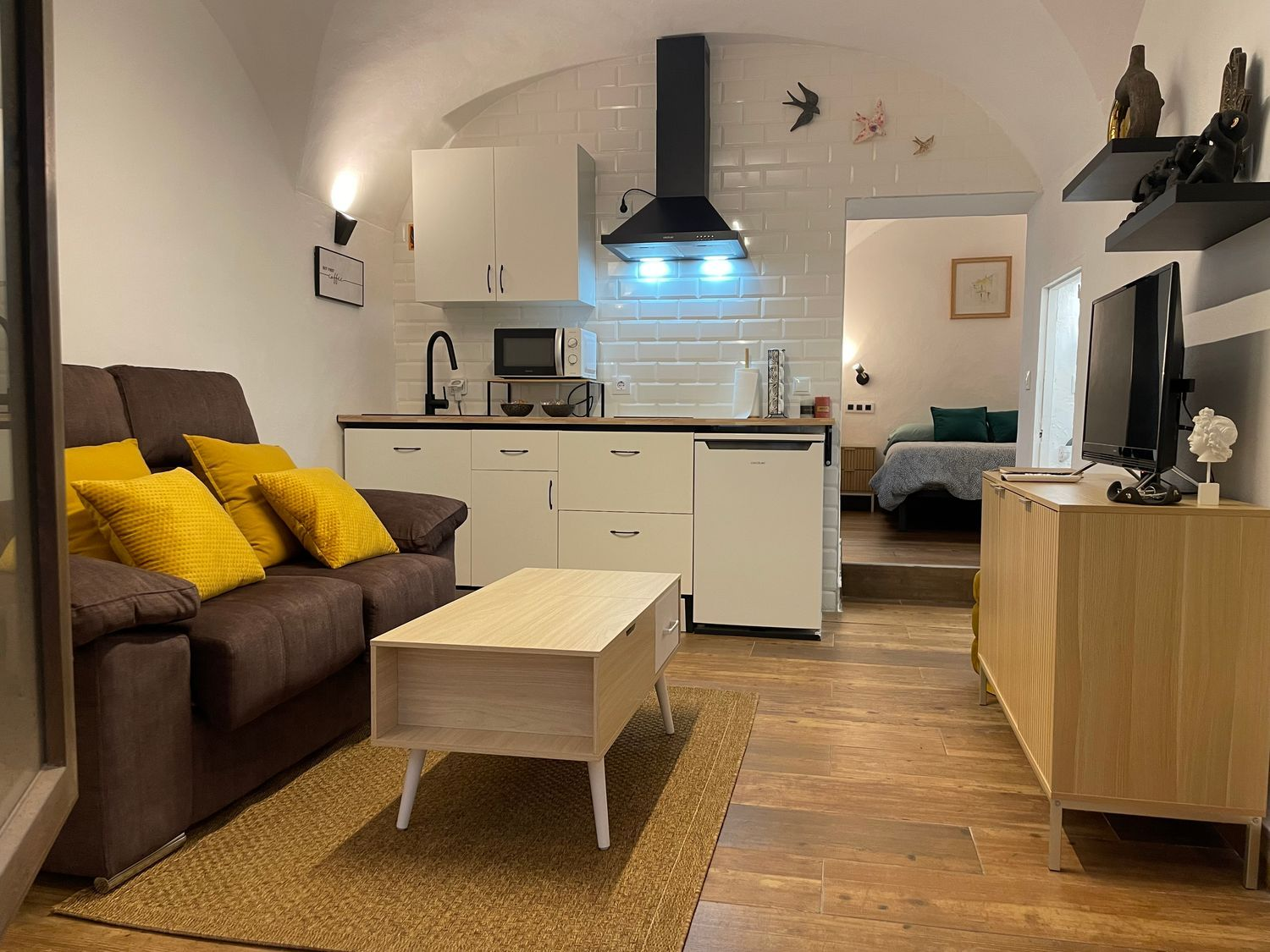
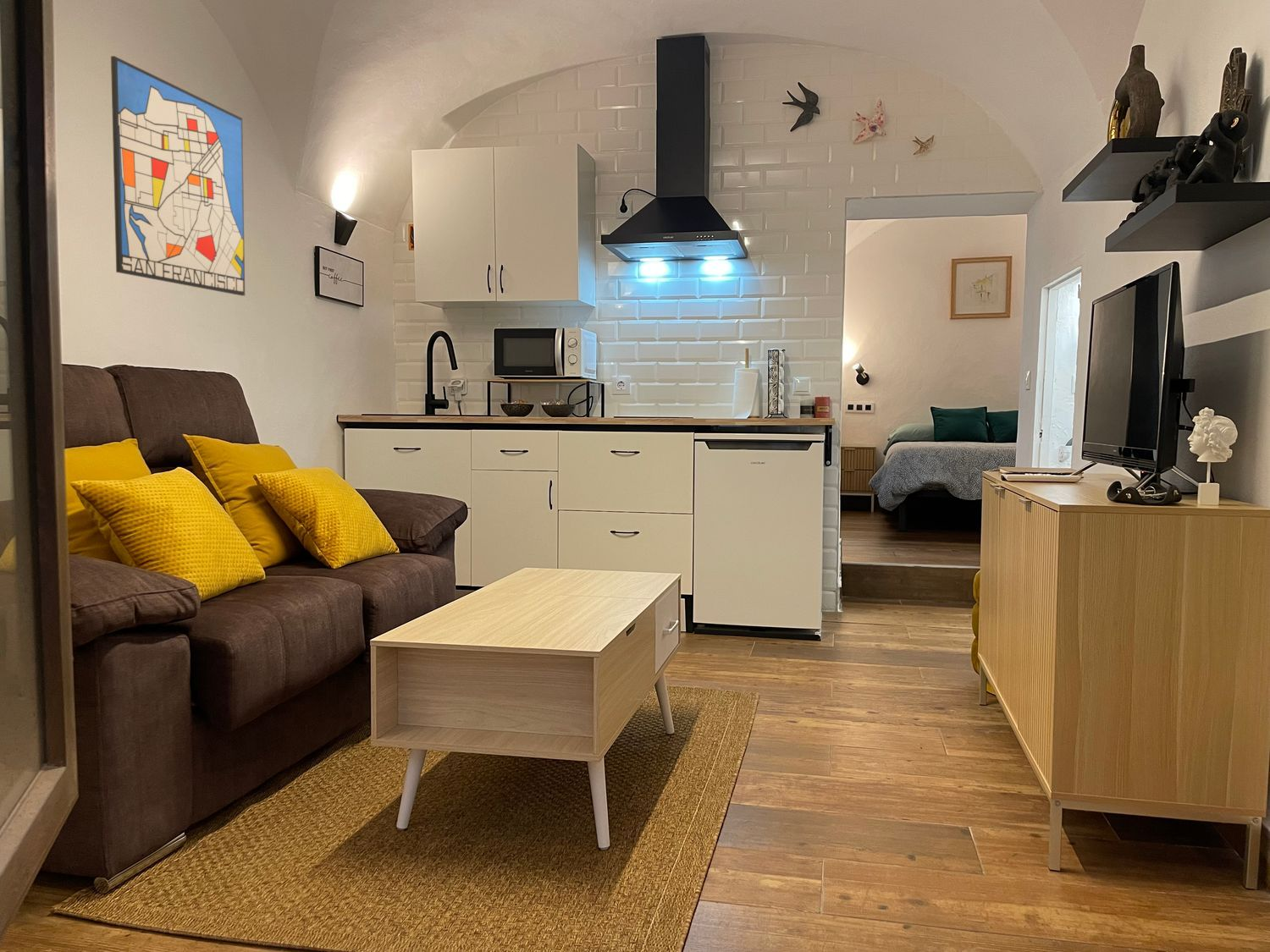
+ wall art [110,55,246,296]
